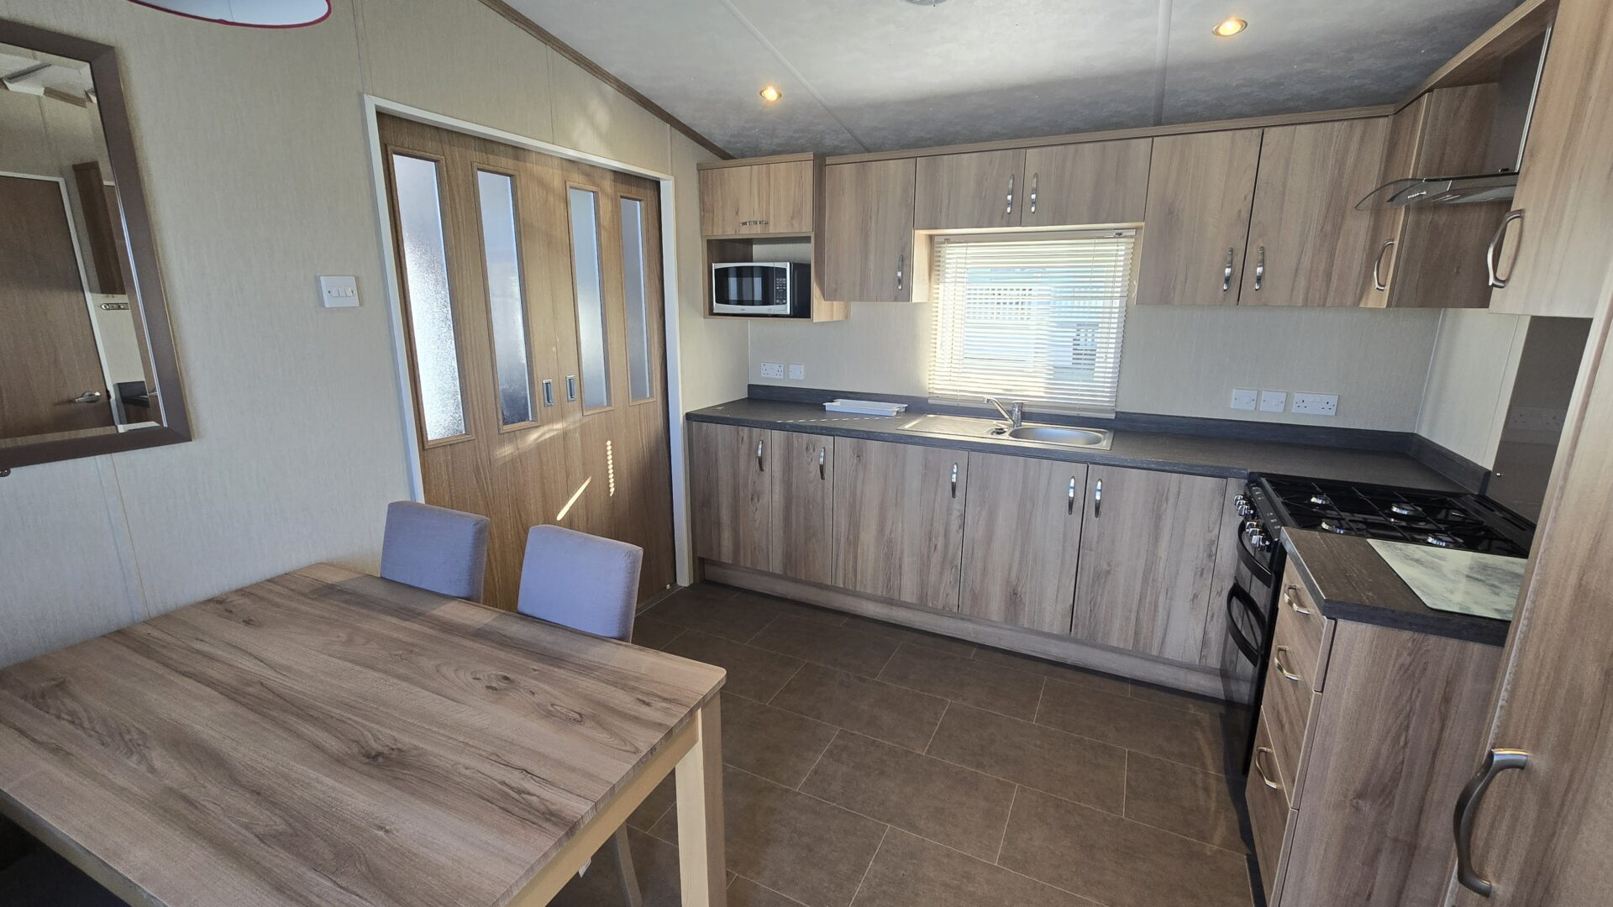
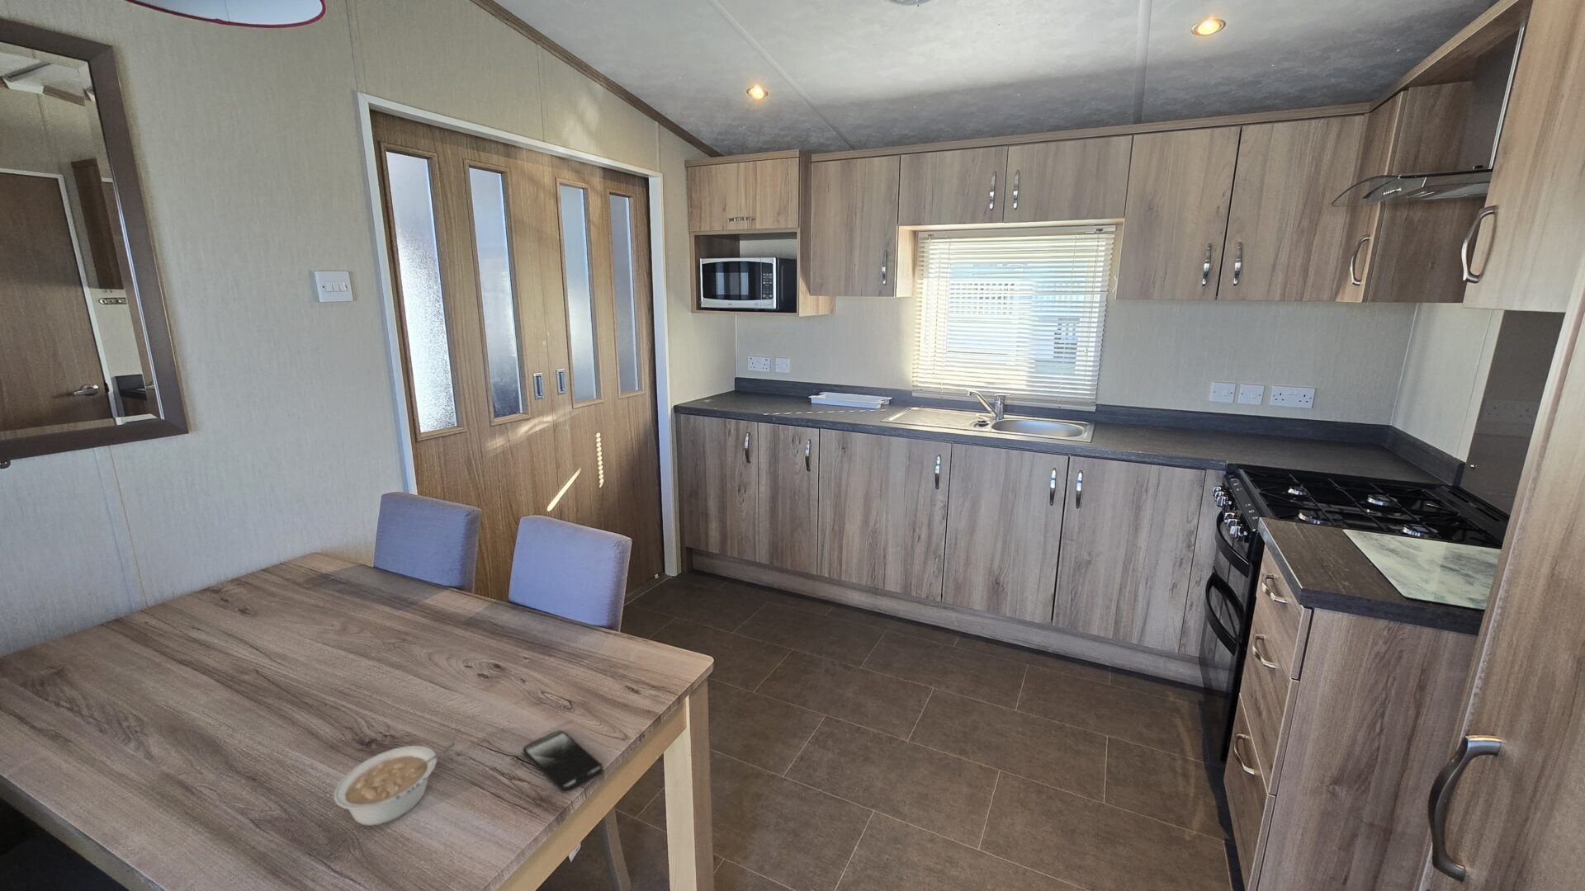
+ smartphone [521,730,604,794]
+ legume [333,742,456,827]
